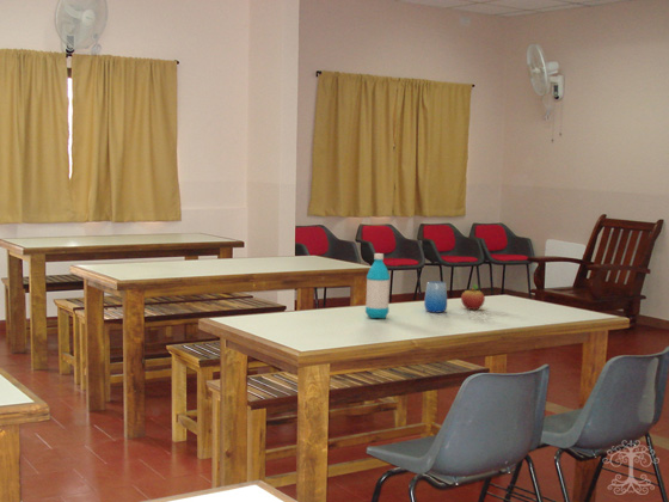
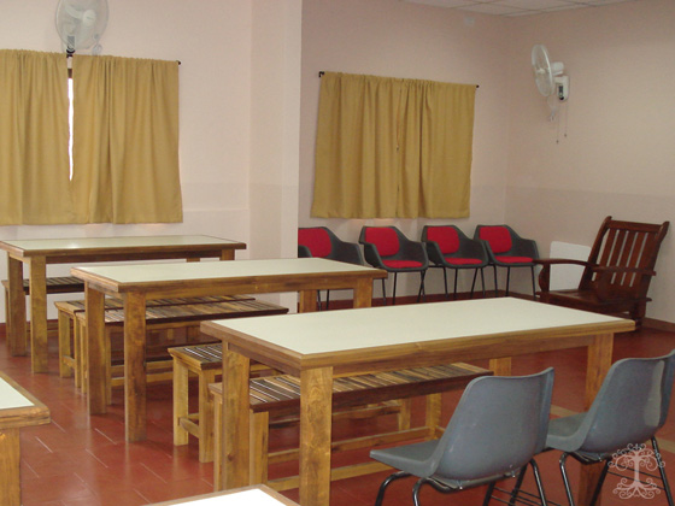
- cup [423,280,448,313]
- fruit [460,283,486,311]
- water bottle [364,252,391,319]
